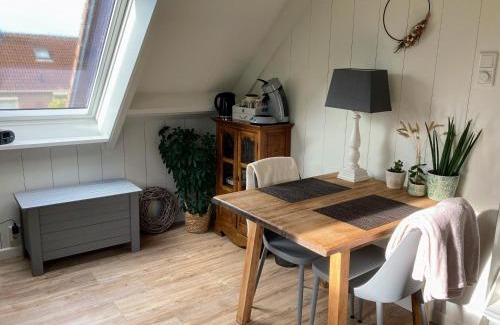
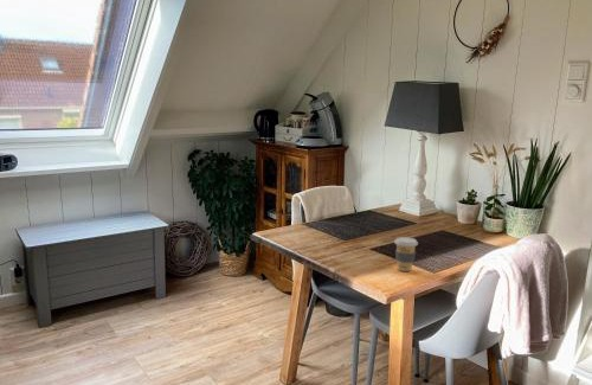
+ coffee cup [393,236,419,272]
